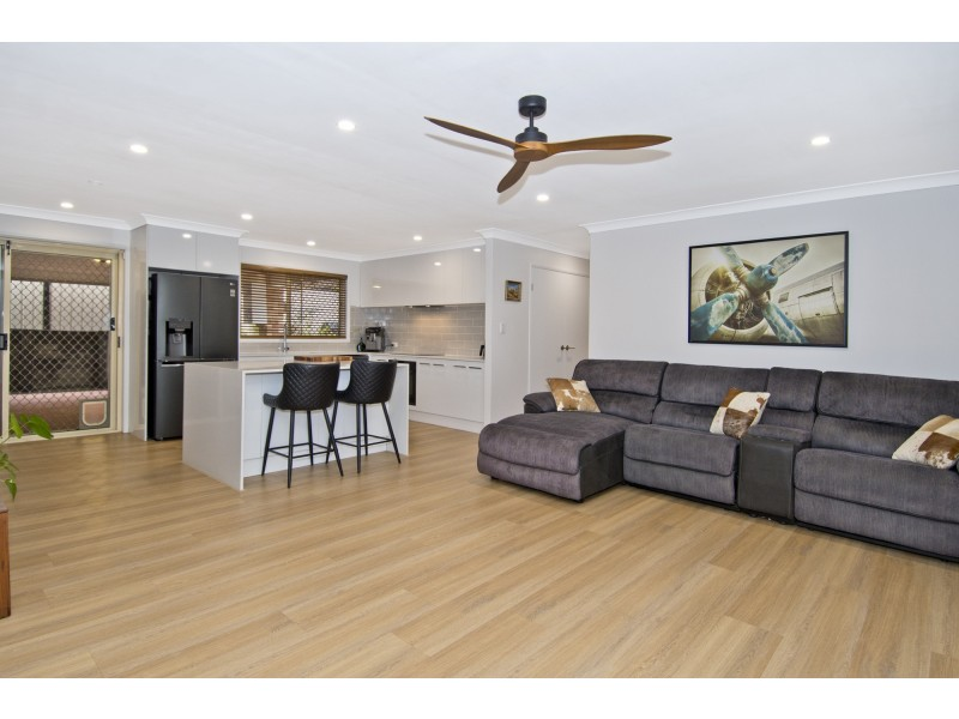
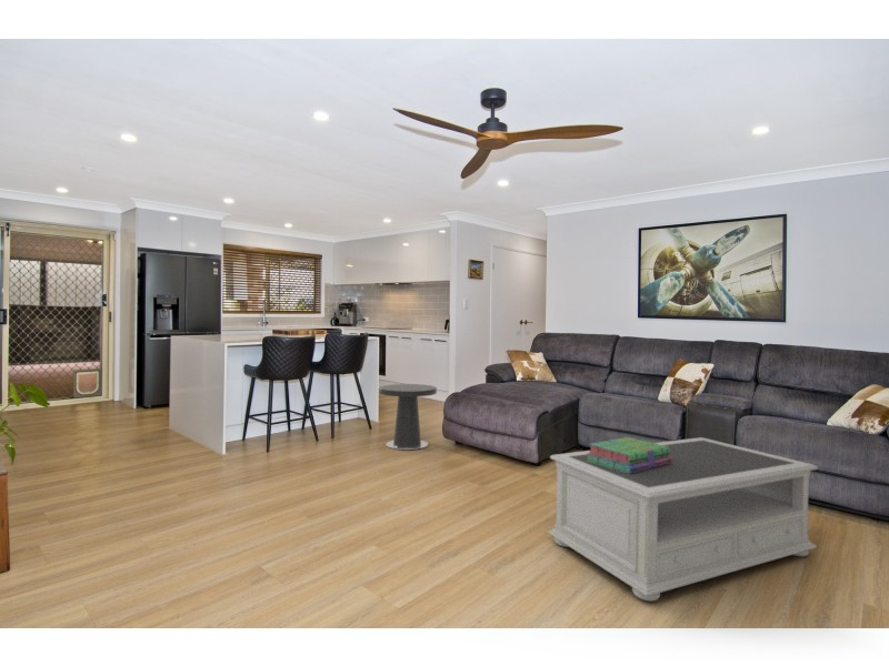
+ stack of books [587,436,671,474]
+ side table [378,383,438,451]
+ coffee table [547,436,819,602]
